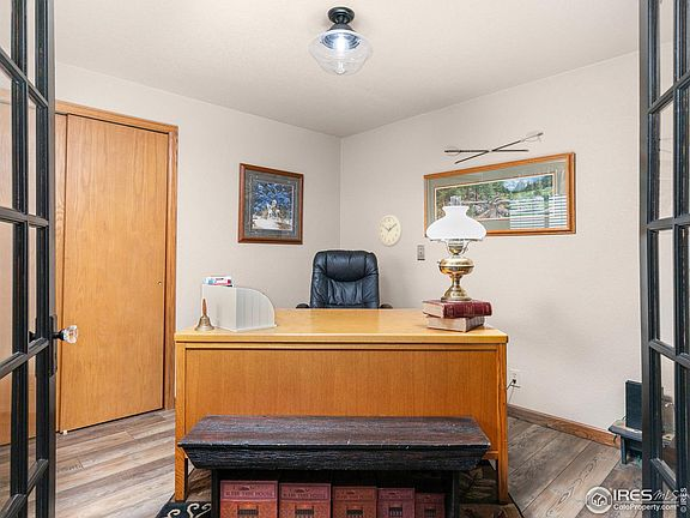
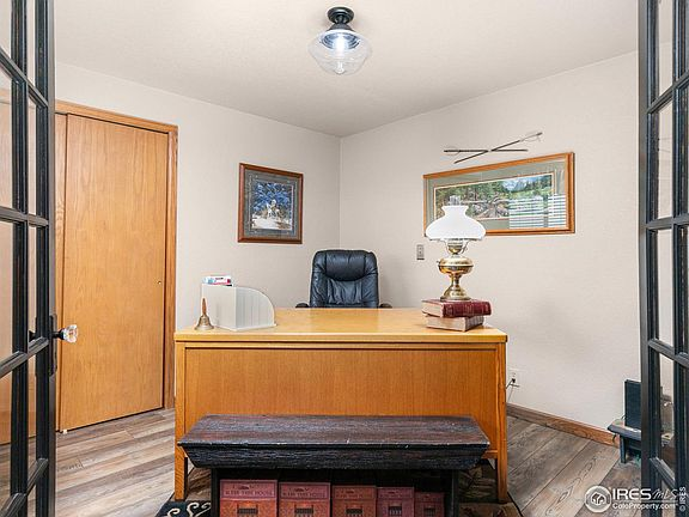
- wall clock [376,213,404,248]
